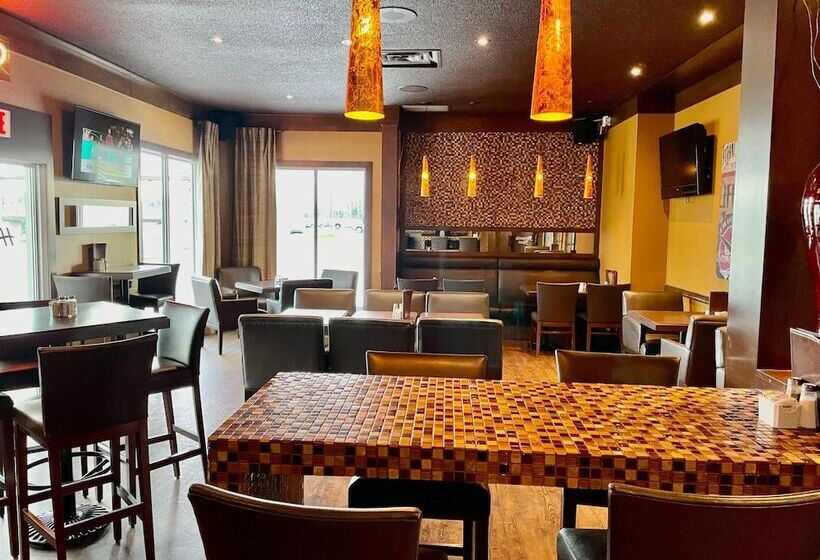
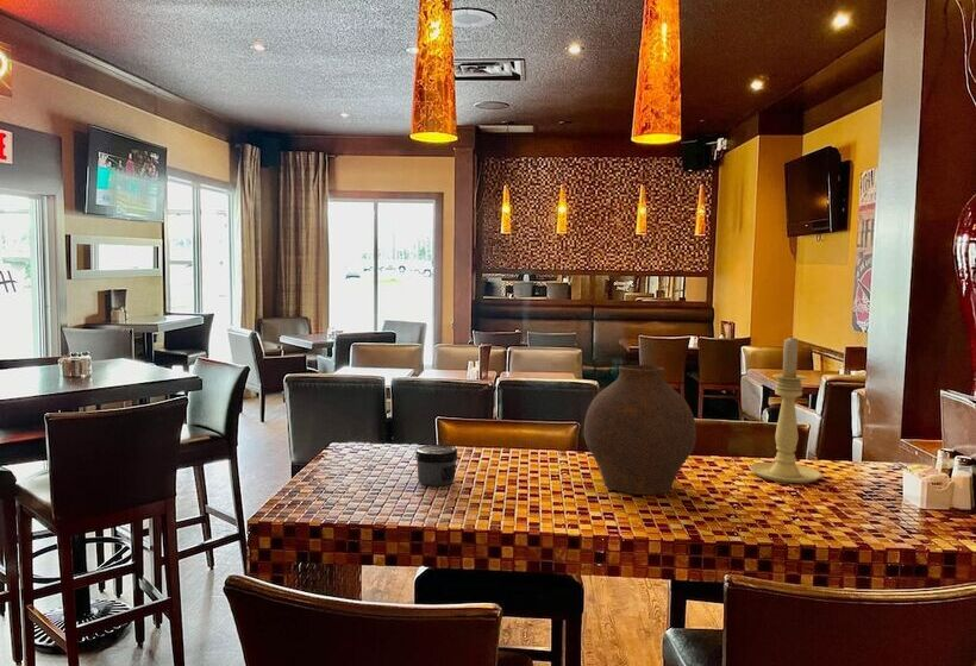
+ jar [414,444,458,488]
+ vase [583,364,697,496]
+ candle holder [749,334,824,484]
